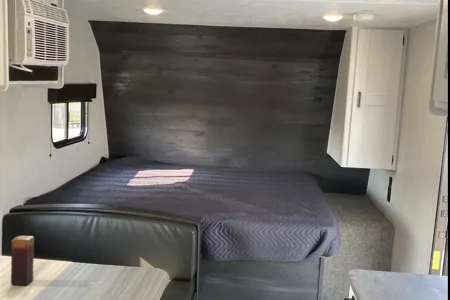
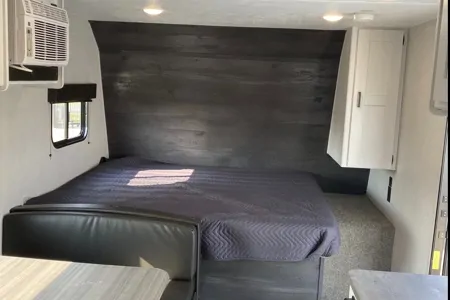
- candle [10,235,35,286]
